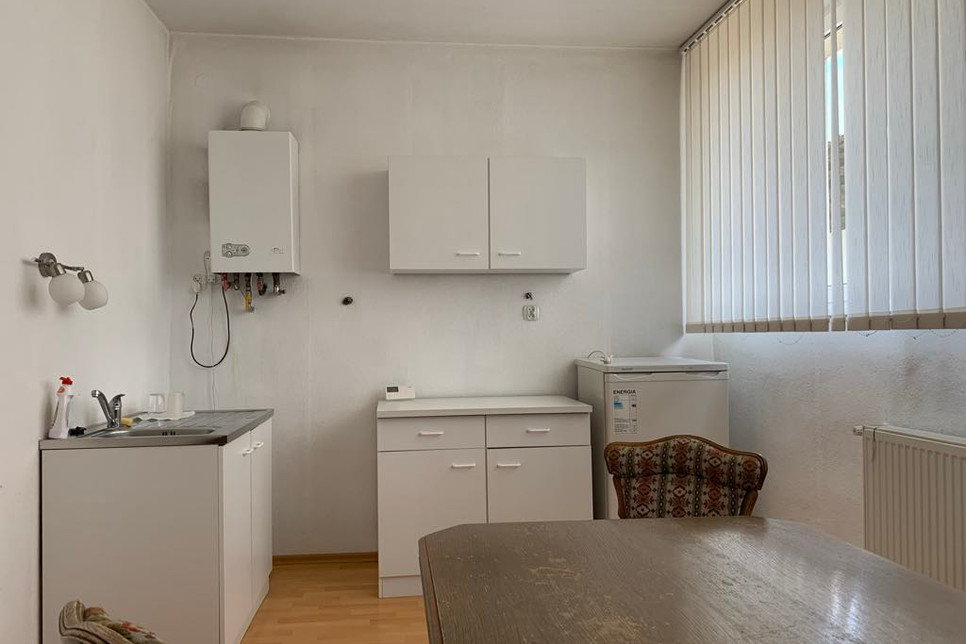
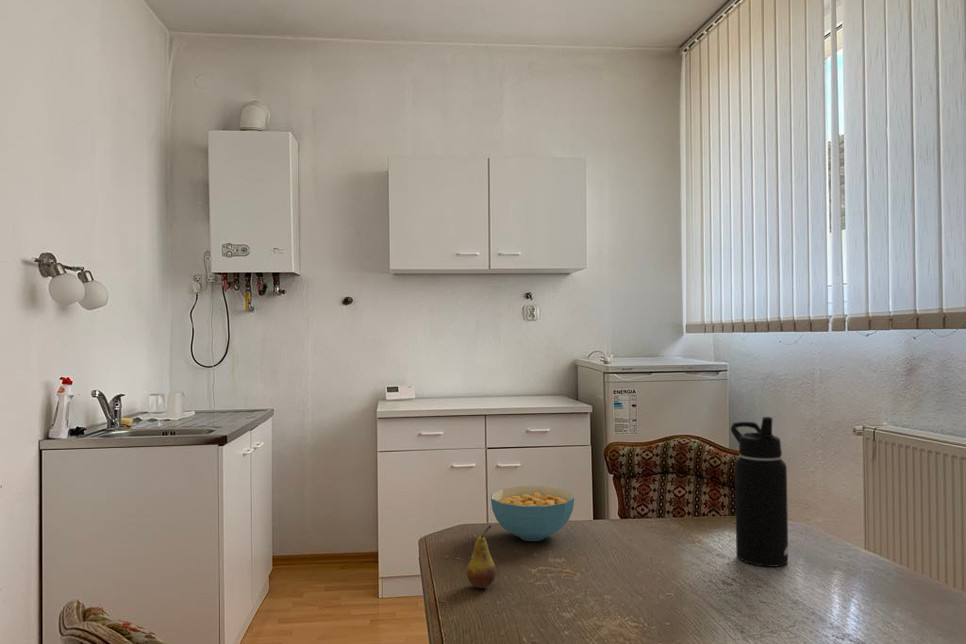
+ fruit [466,525,497,589]
+ water bottle [730,416,789,568]
+ cereal bowl [490,485,575,542]
